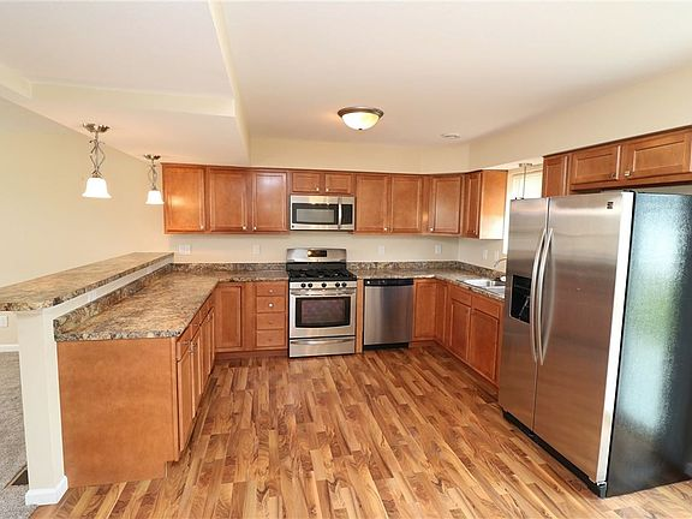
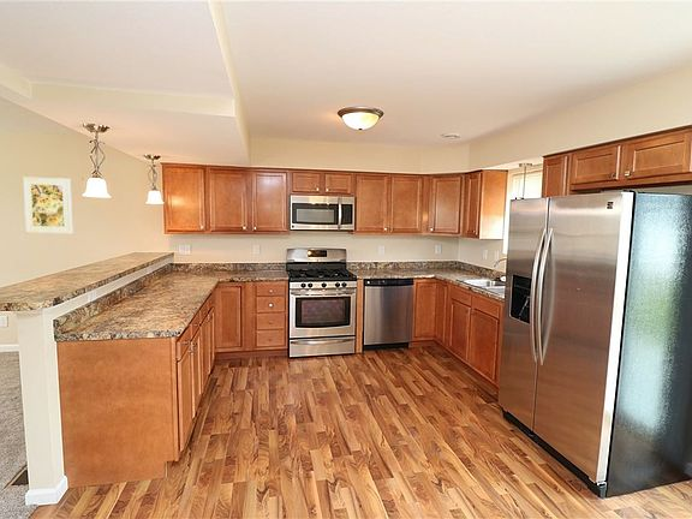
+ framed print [22,177,73,234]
